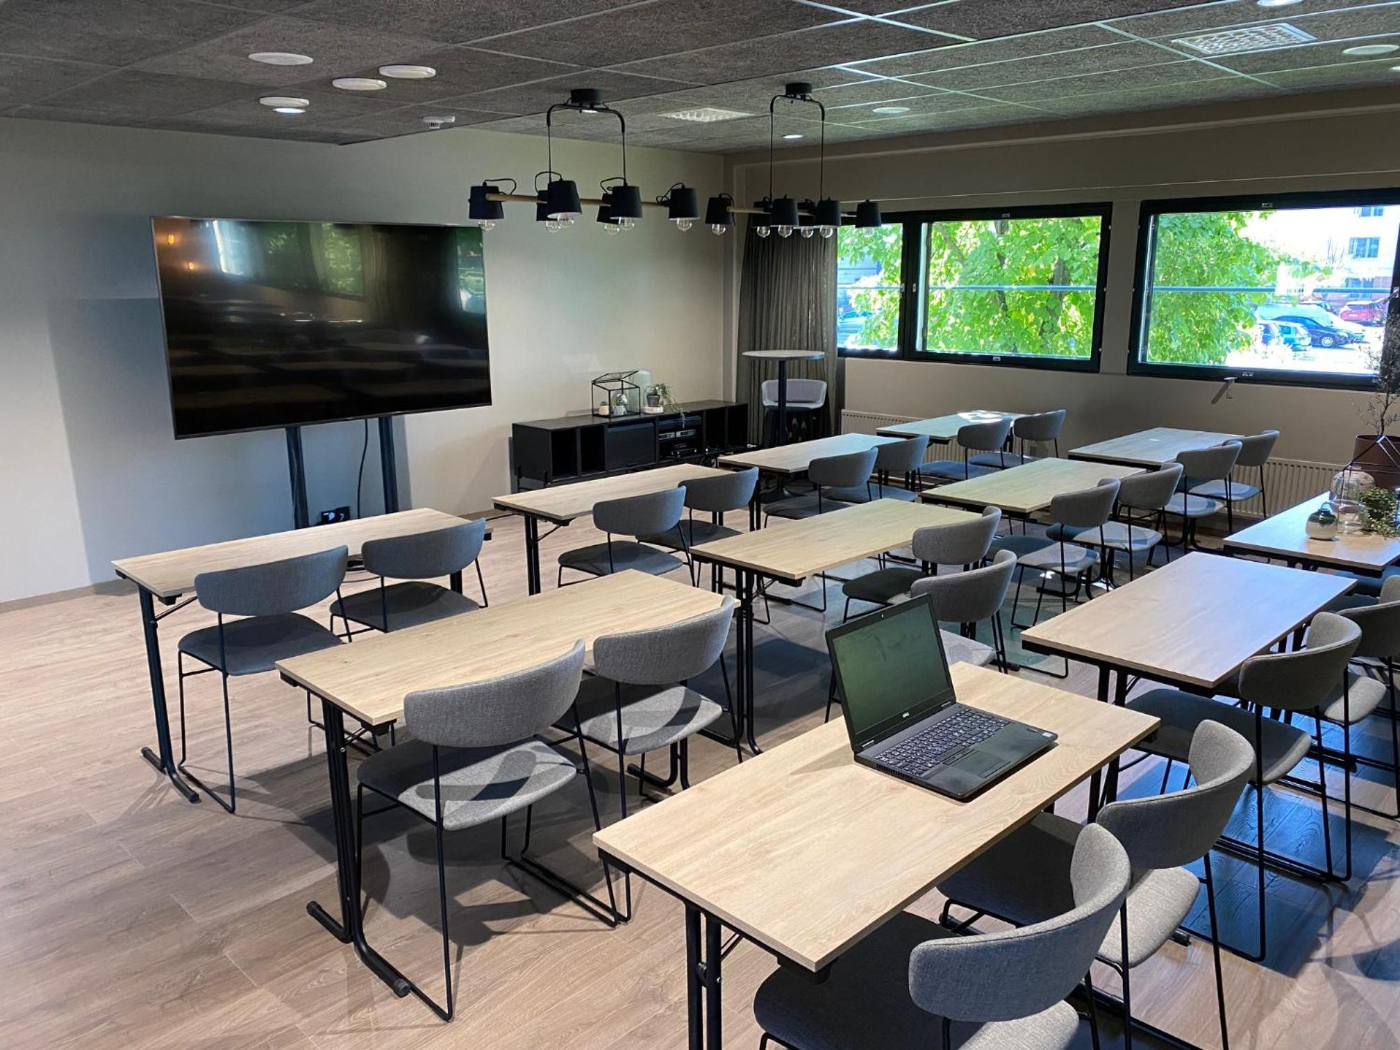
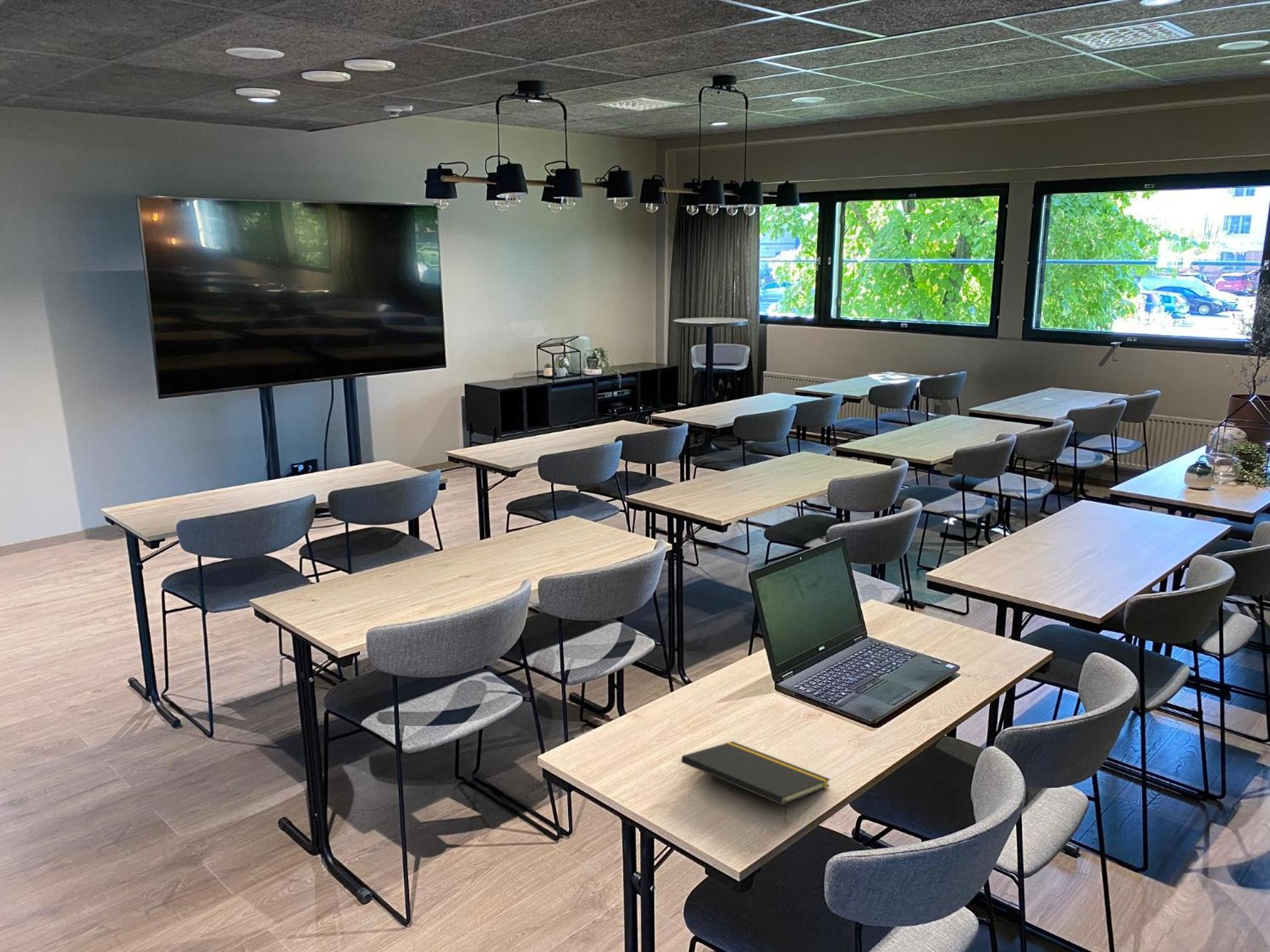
+ notepad [680,740,831,823]
